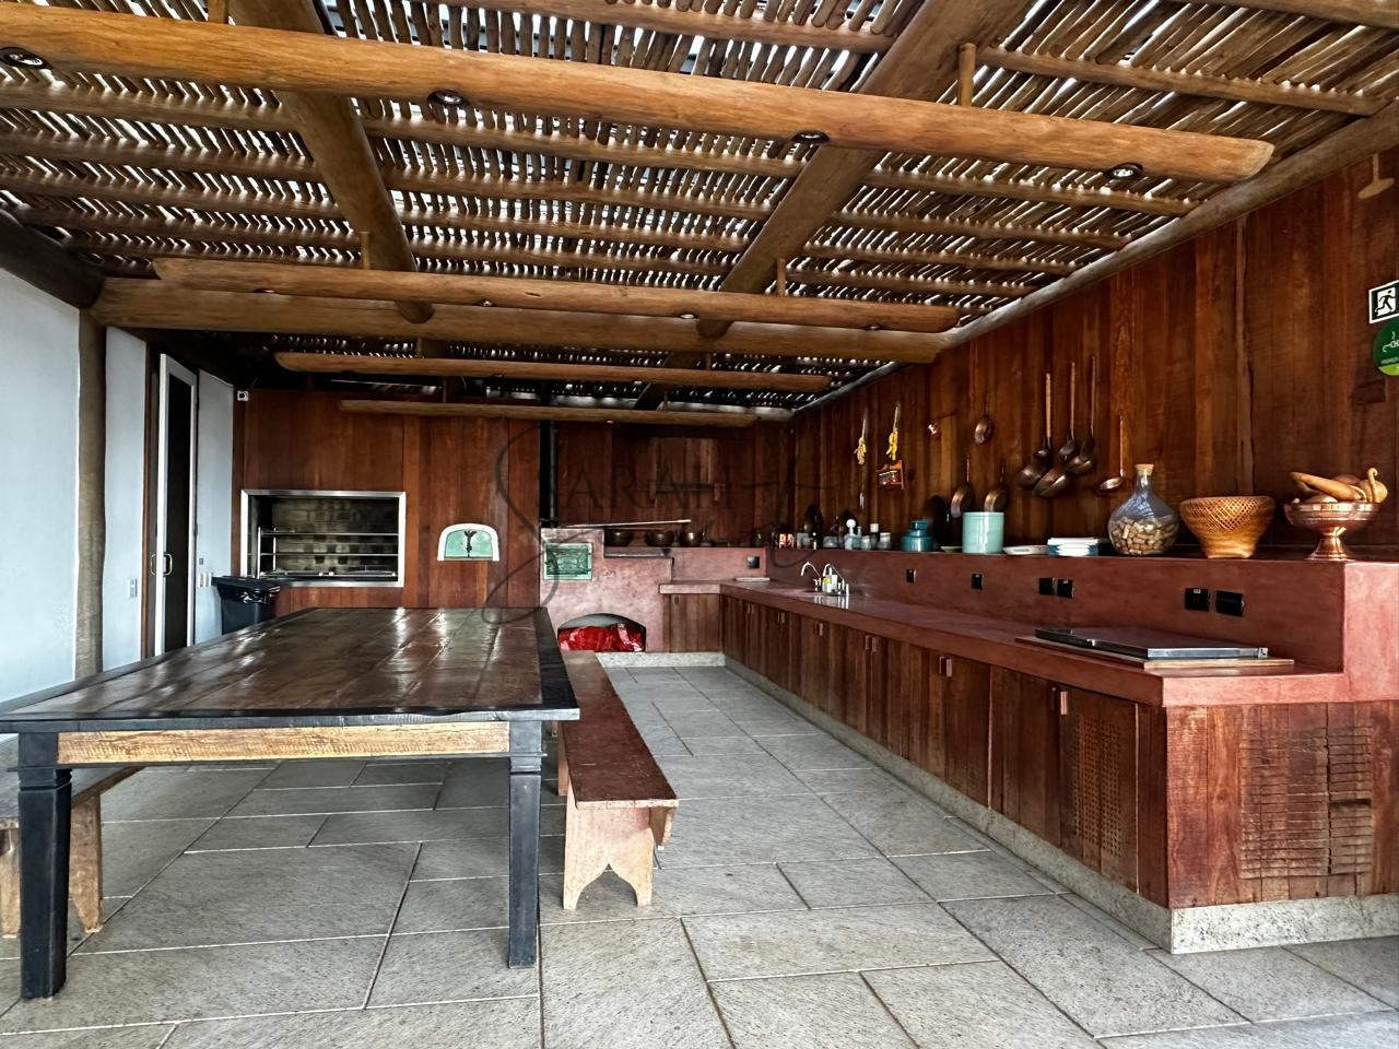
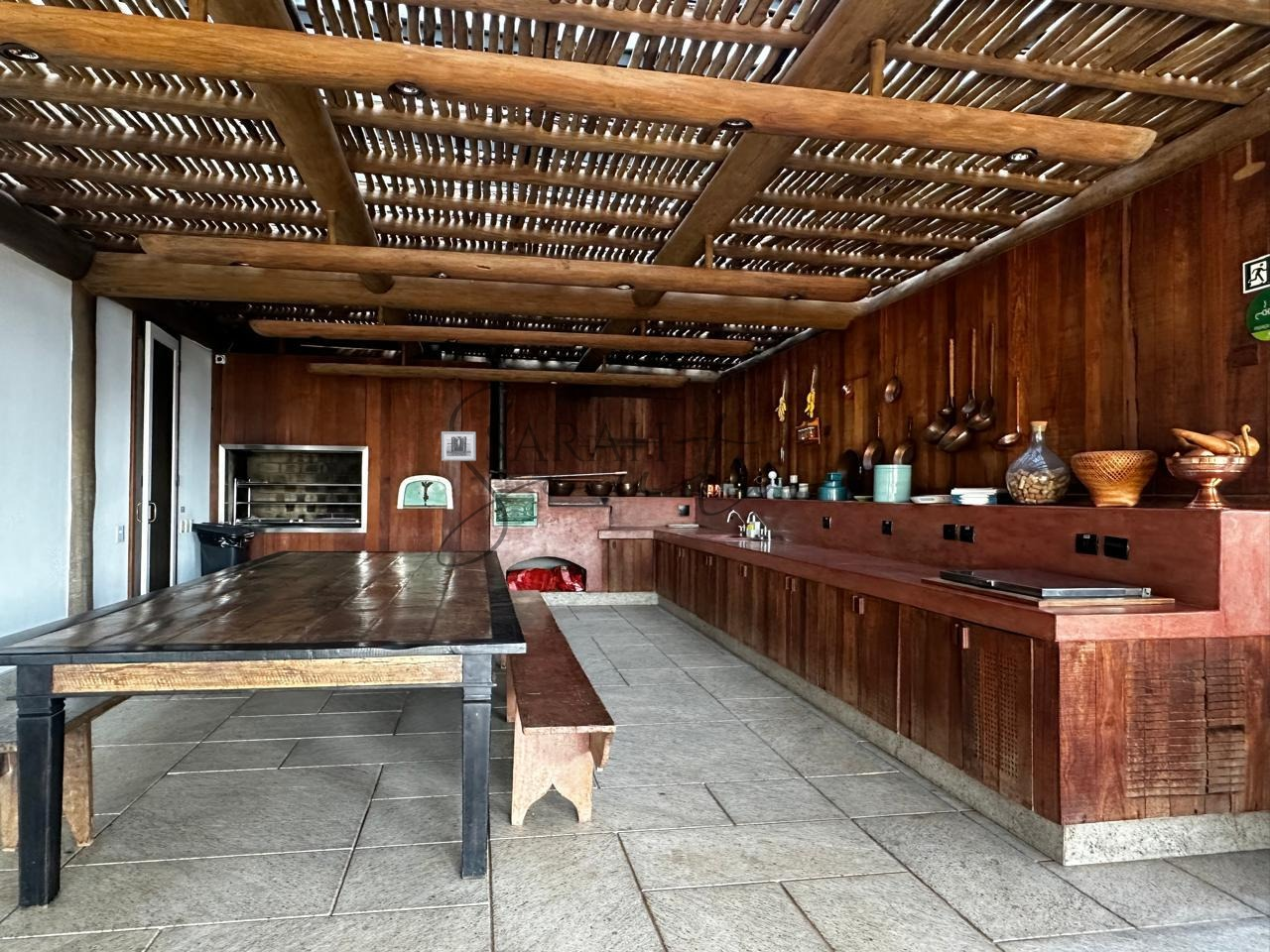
+ wall art [441,430,477,462]
